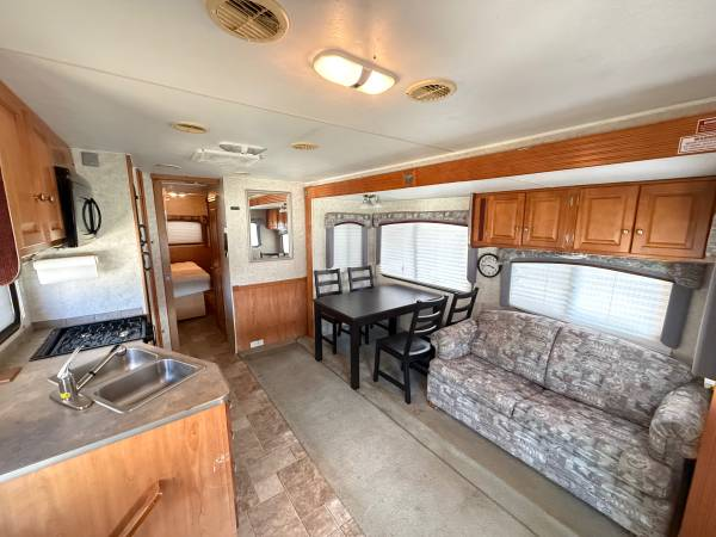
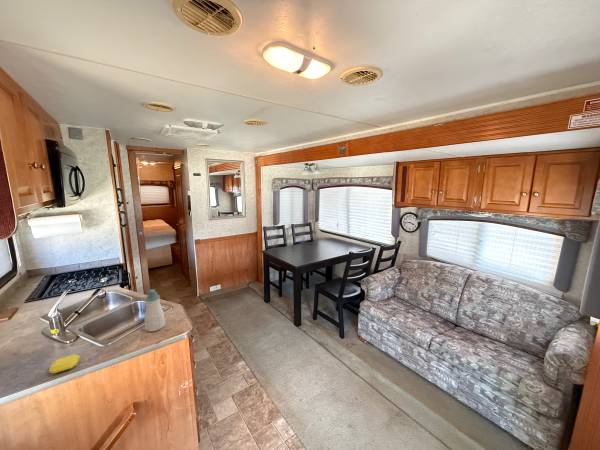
+ soap bar [48,354,81,374]
+ soap bottle [144,288,166,333]
